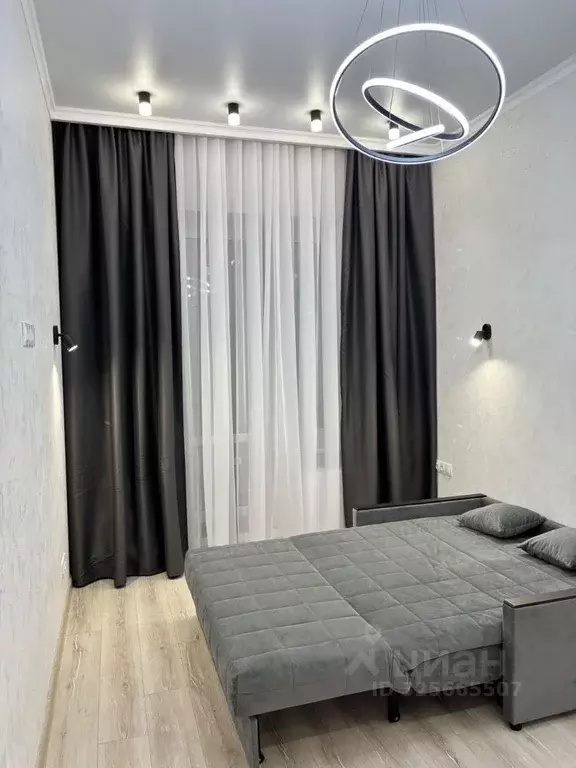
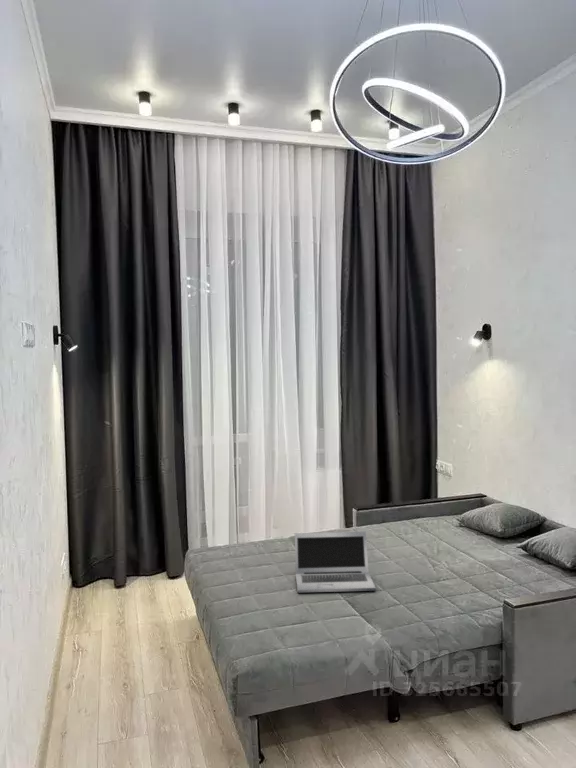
+ laptop [294,531,377,593]
